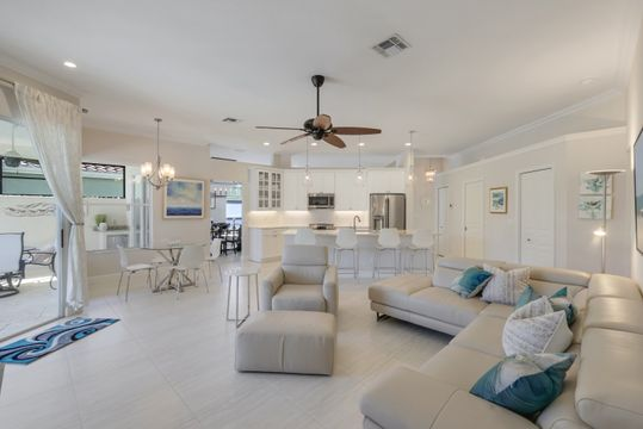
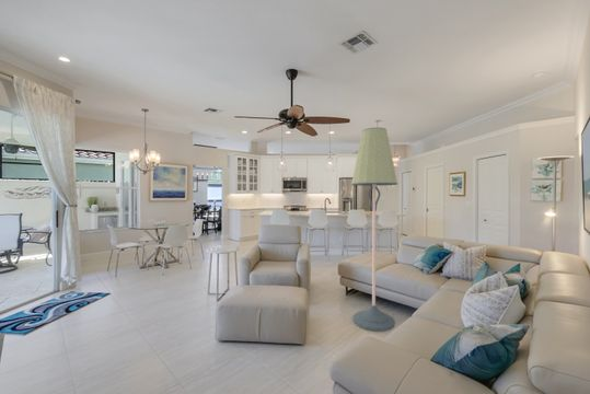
+ floor lamp [350,127,398,333]
